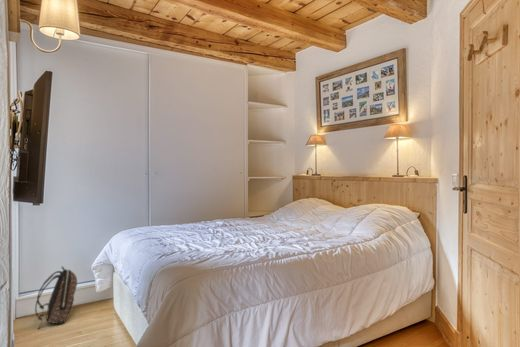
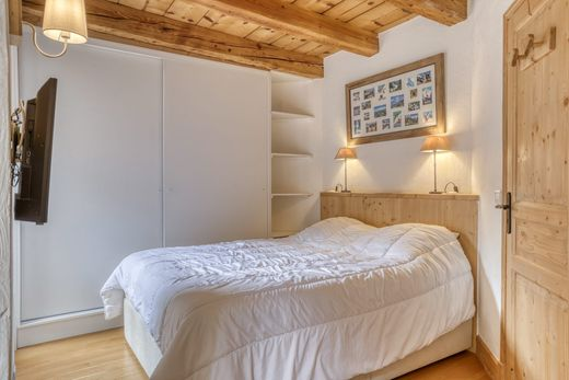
- backpack [34,266,78,330]
